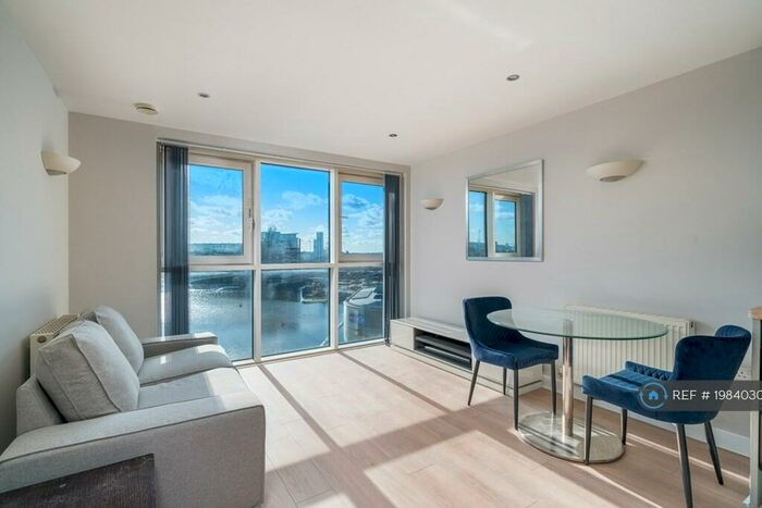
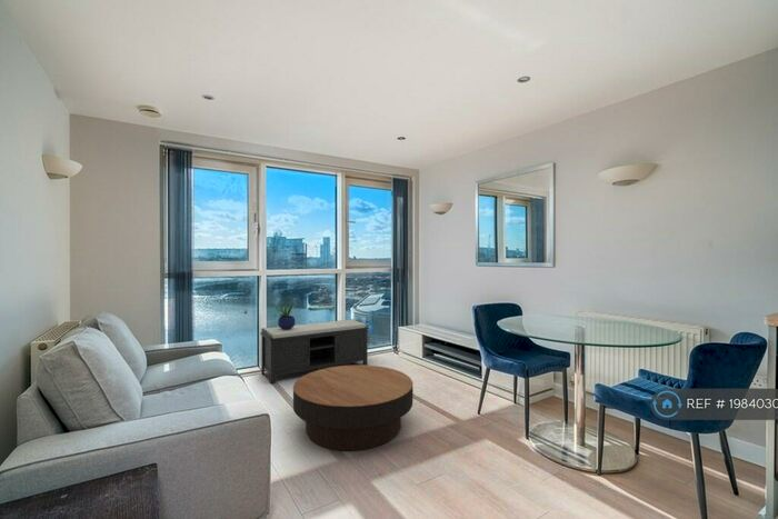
+ coffee table [292,365,413,451]
+ potted plant [276,302,296,329]
+ bench [259,318,370,385]
